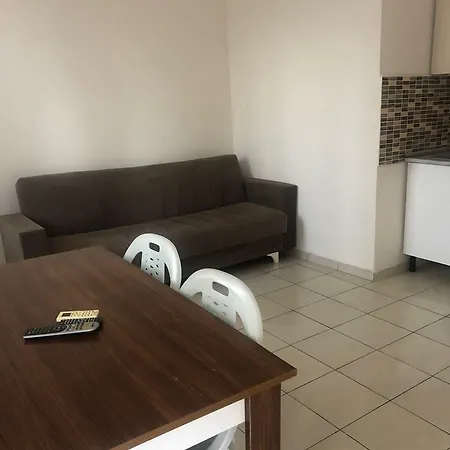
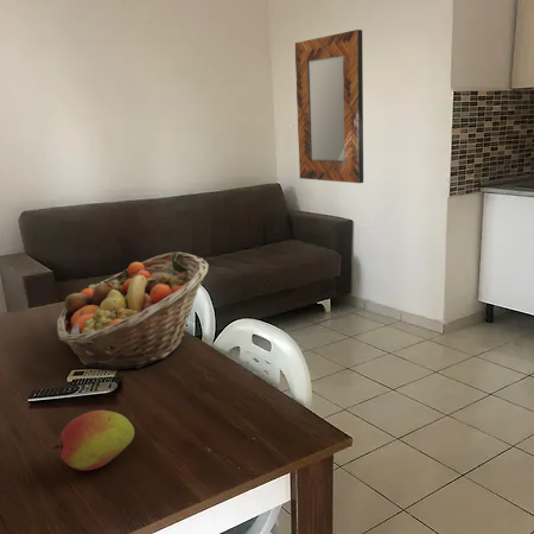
+ fruit basket [56,250,210,370]
+ home mirror [294,28,364,184]
+ fruit [51,409,135,472]
